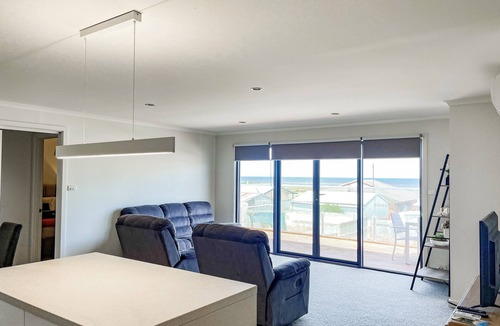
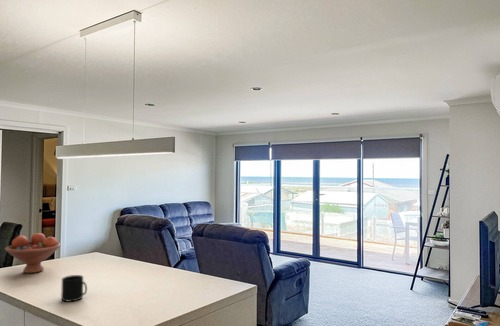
+ fruit bowl [4,232,62,274]
+ mug [60,274,88,303]
